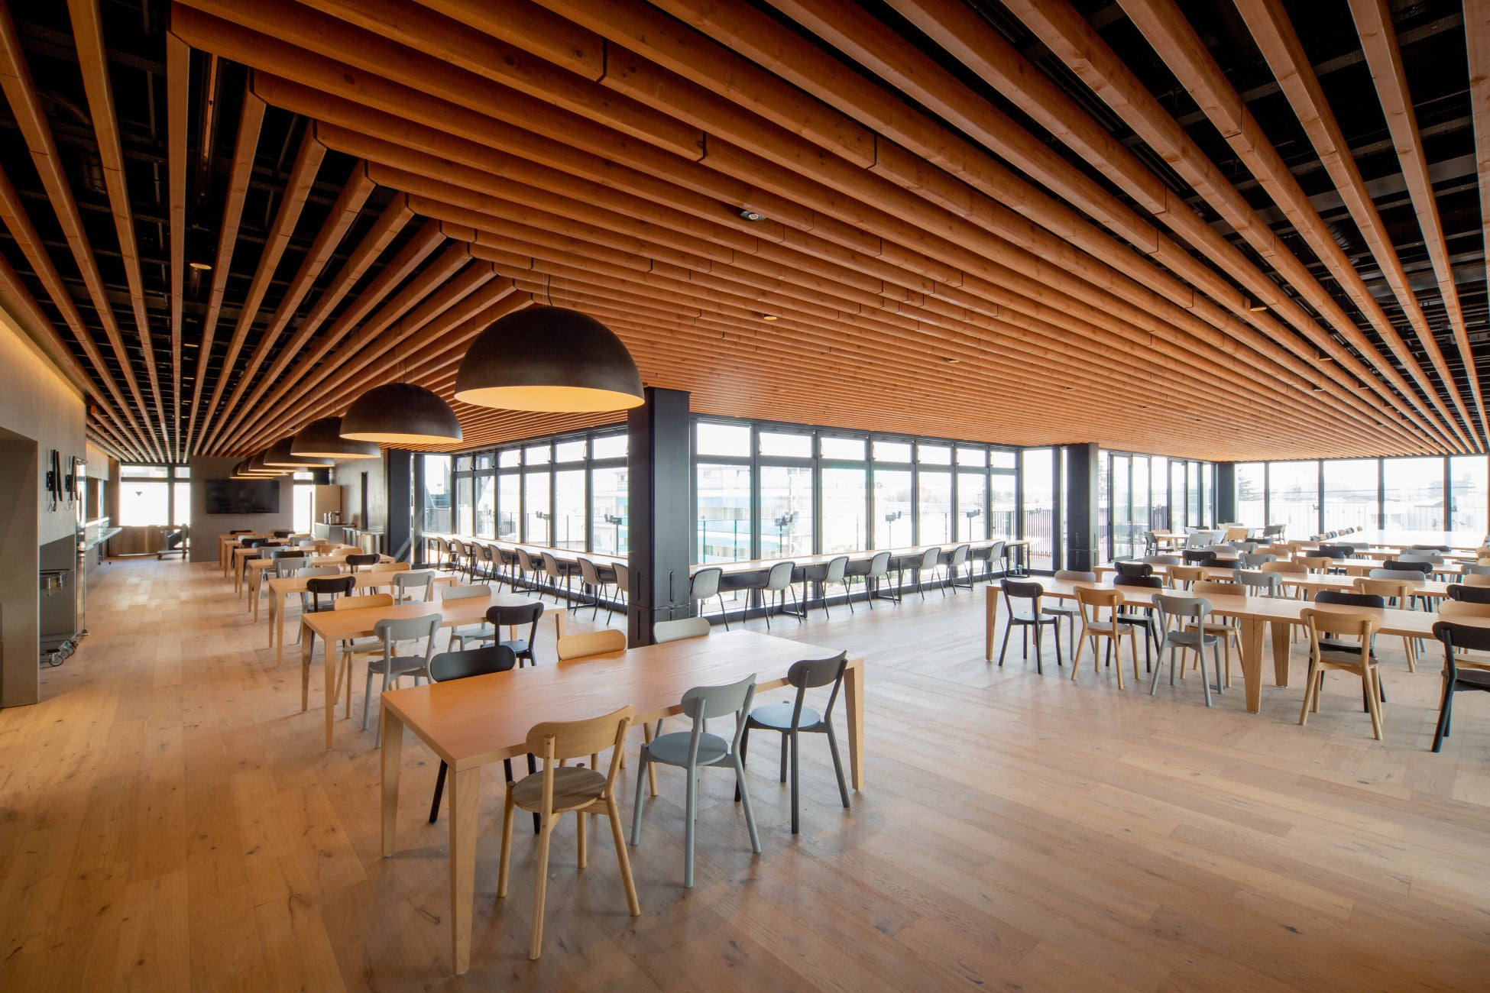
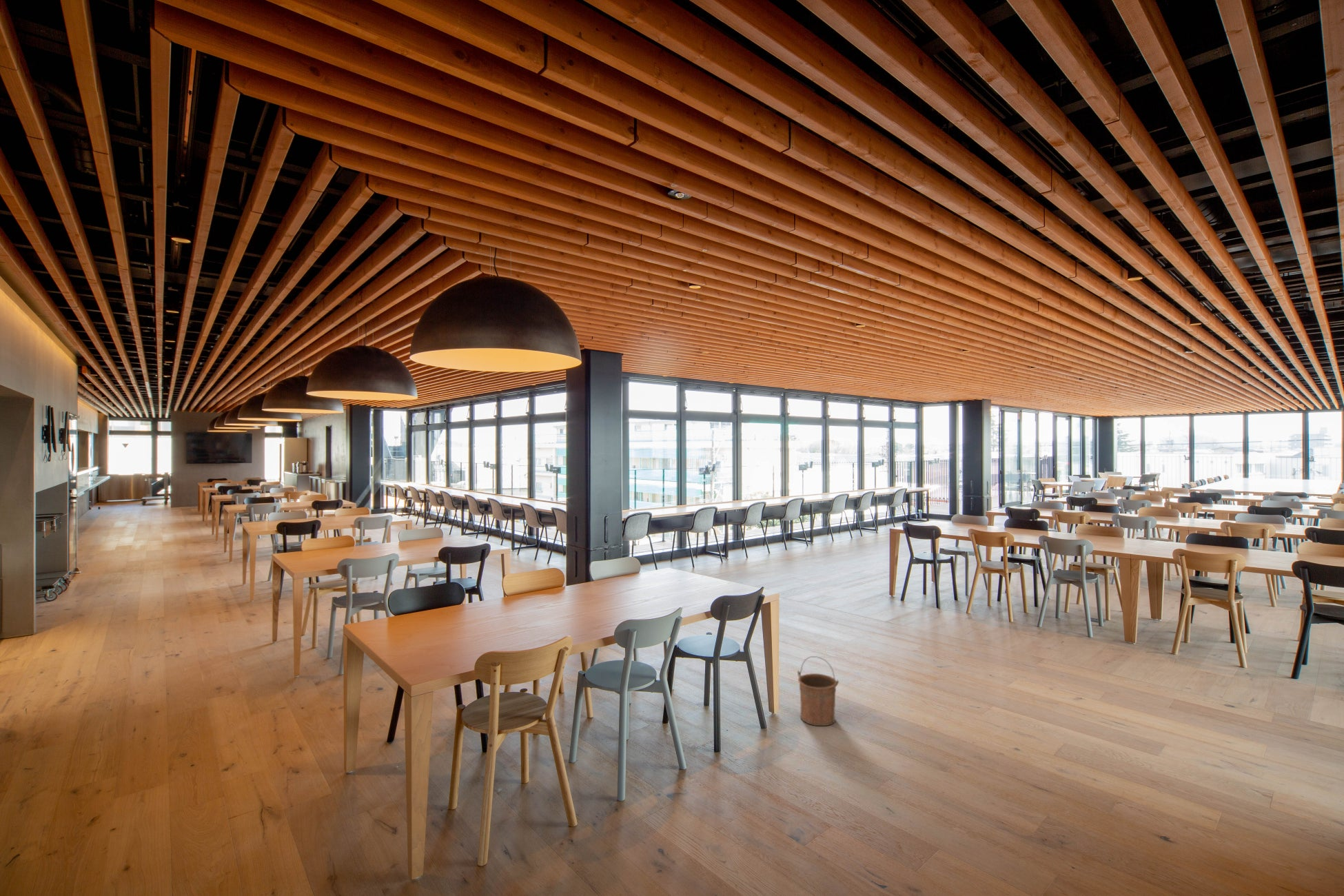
+ bucket [797,655,839,726]
